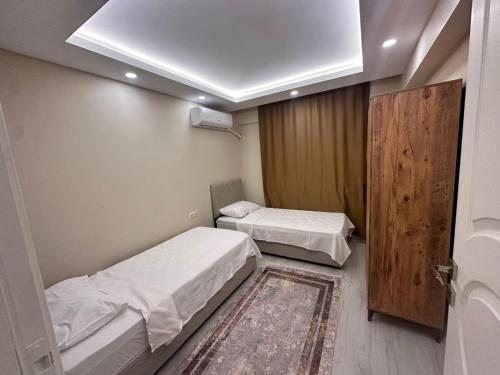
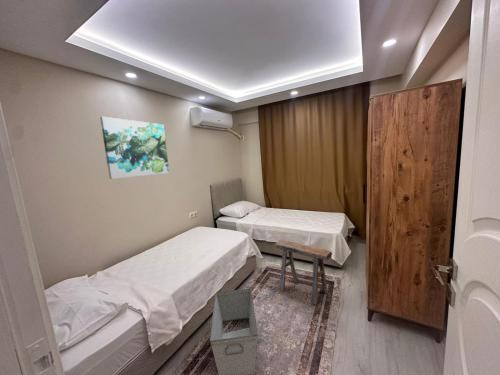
+ wall art [99,116,170,180]
+ stool [274,238,333,306]
+ storage bin [209,288,259,375]
